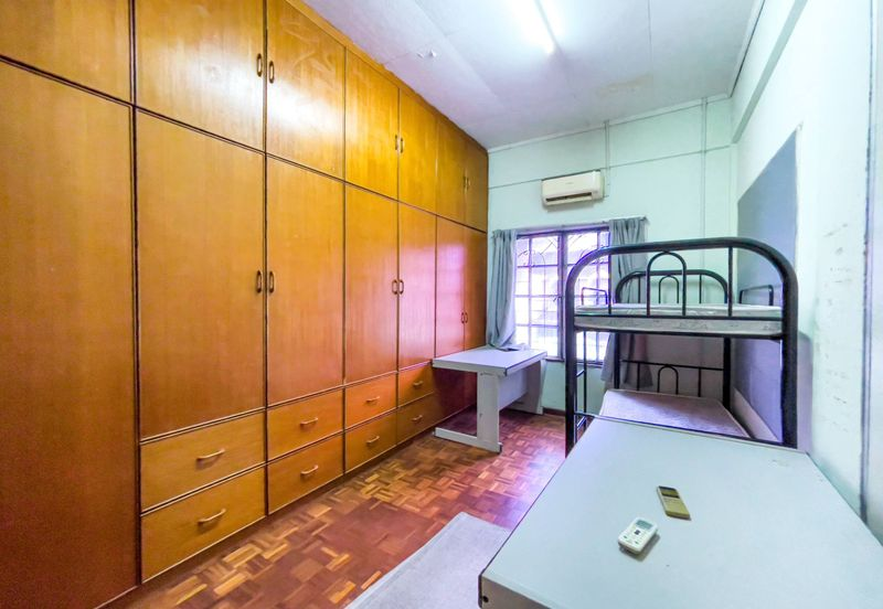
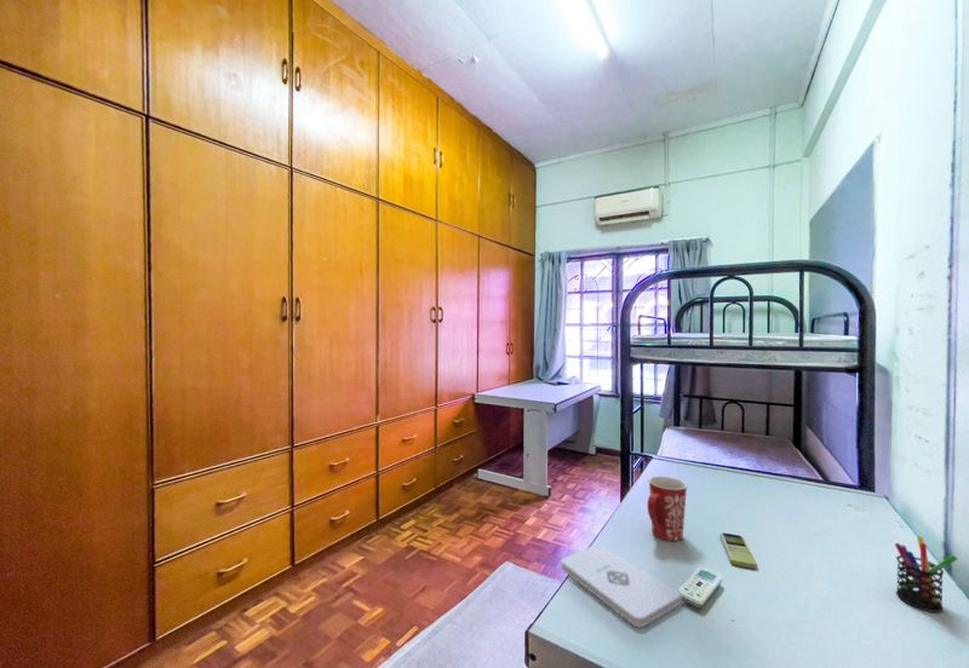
+ notepad [560,542,683,628]
+ mug [647,476,688,542]
+ pen holder [894,535,958,614]
